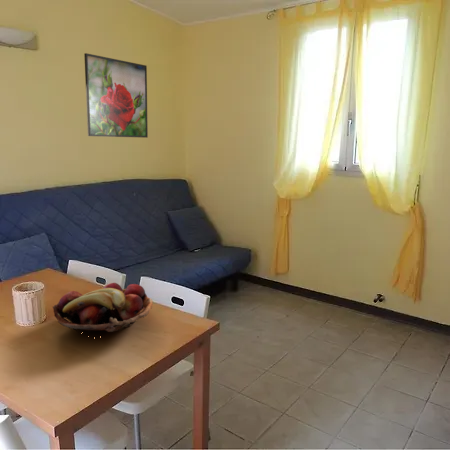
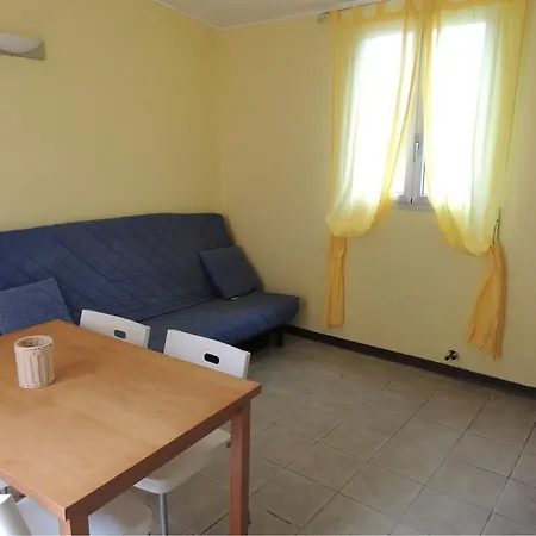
- fruit basket [52,282,154,339]
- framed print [83,52,149,139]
